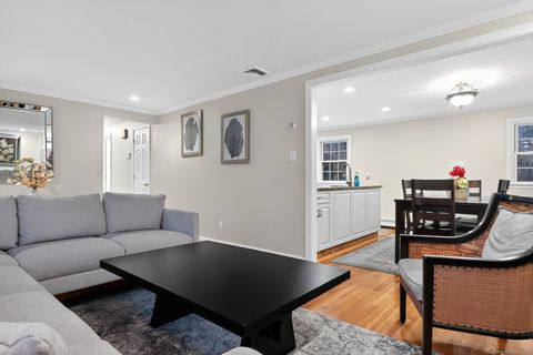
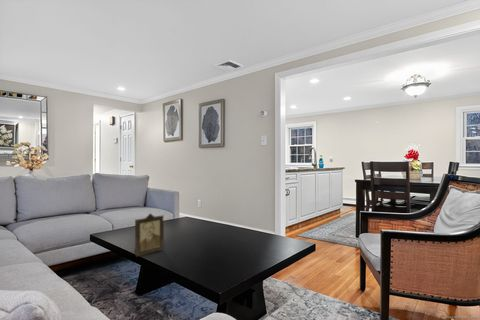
+ photo frame [133,212,165,258]
